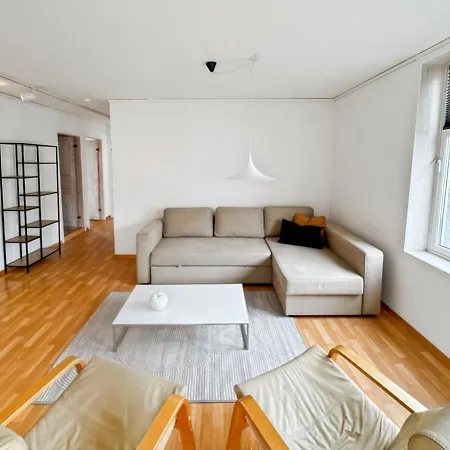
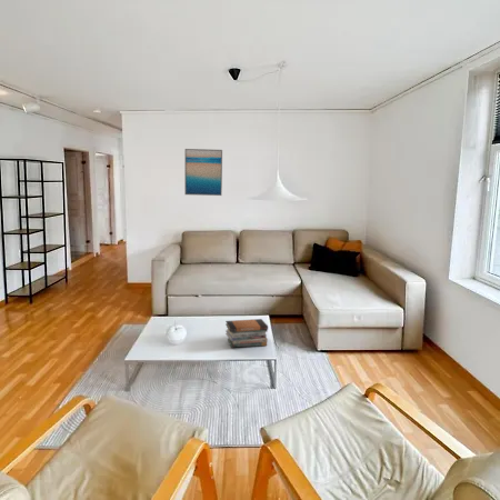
+ wall art [183,148,223,197]
+ book stack [224,318,269,348]
